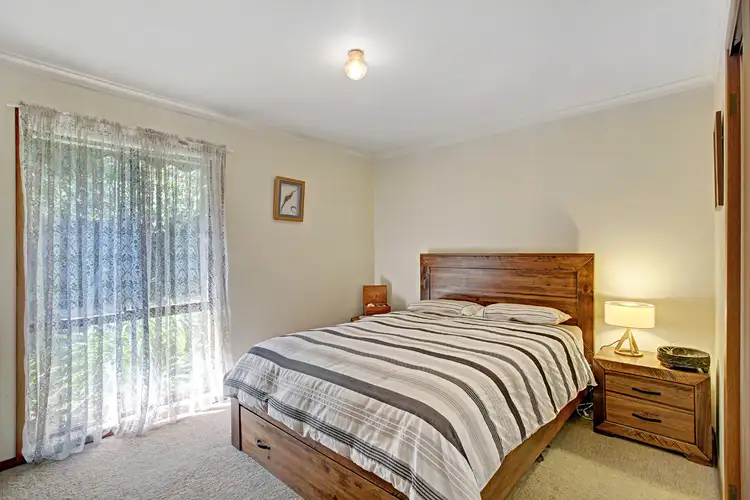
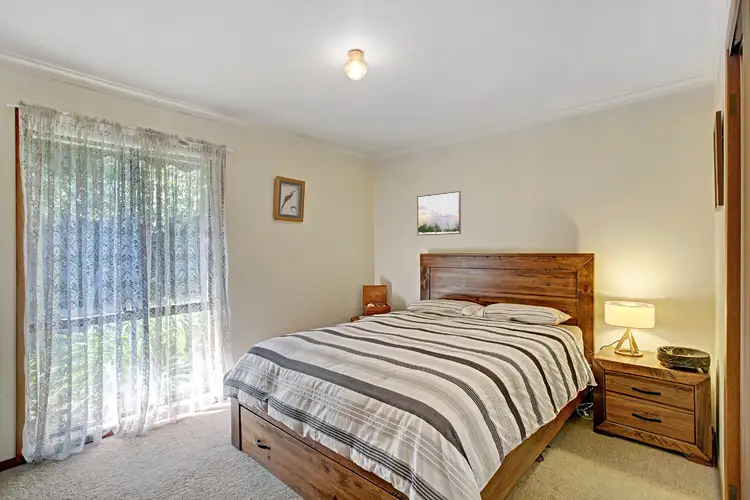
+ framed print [416,190,462,236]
